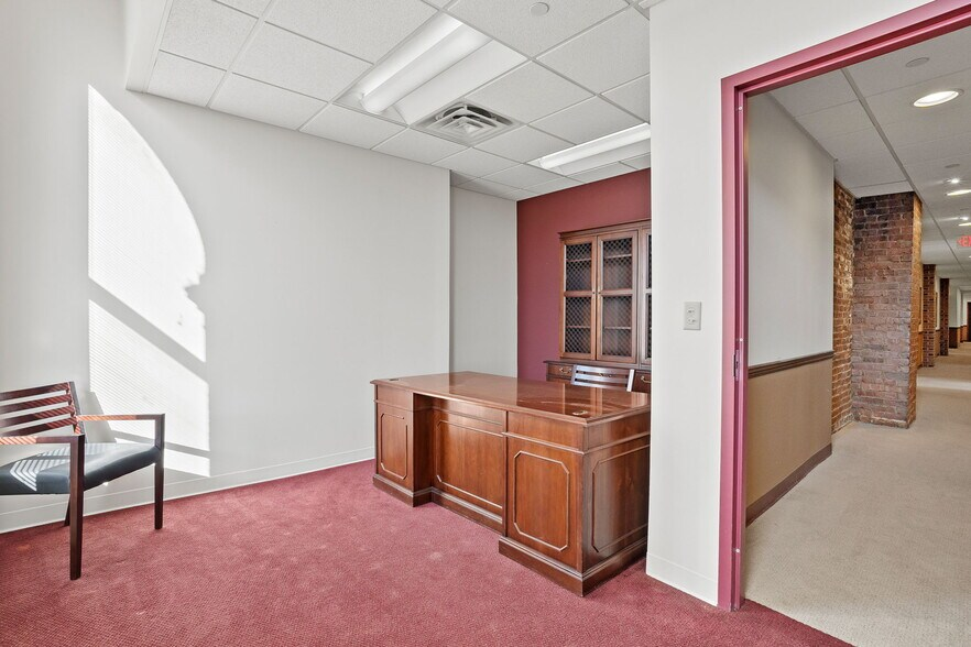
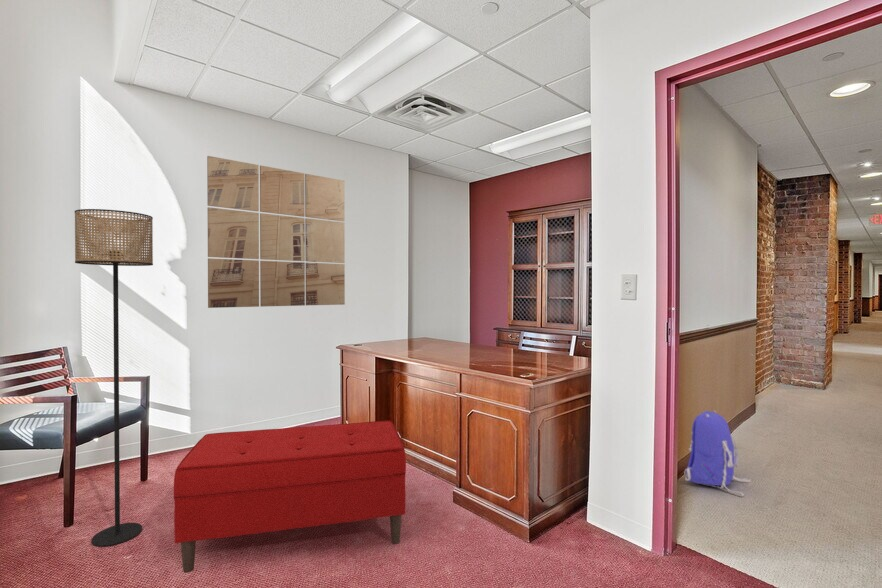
+ floor lamp [74,208,154,548]
+ bench [173,420,407,574]
+ backpack [684,409,752,498]
+ wall art [206,155,346,309]
